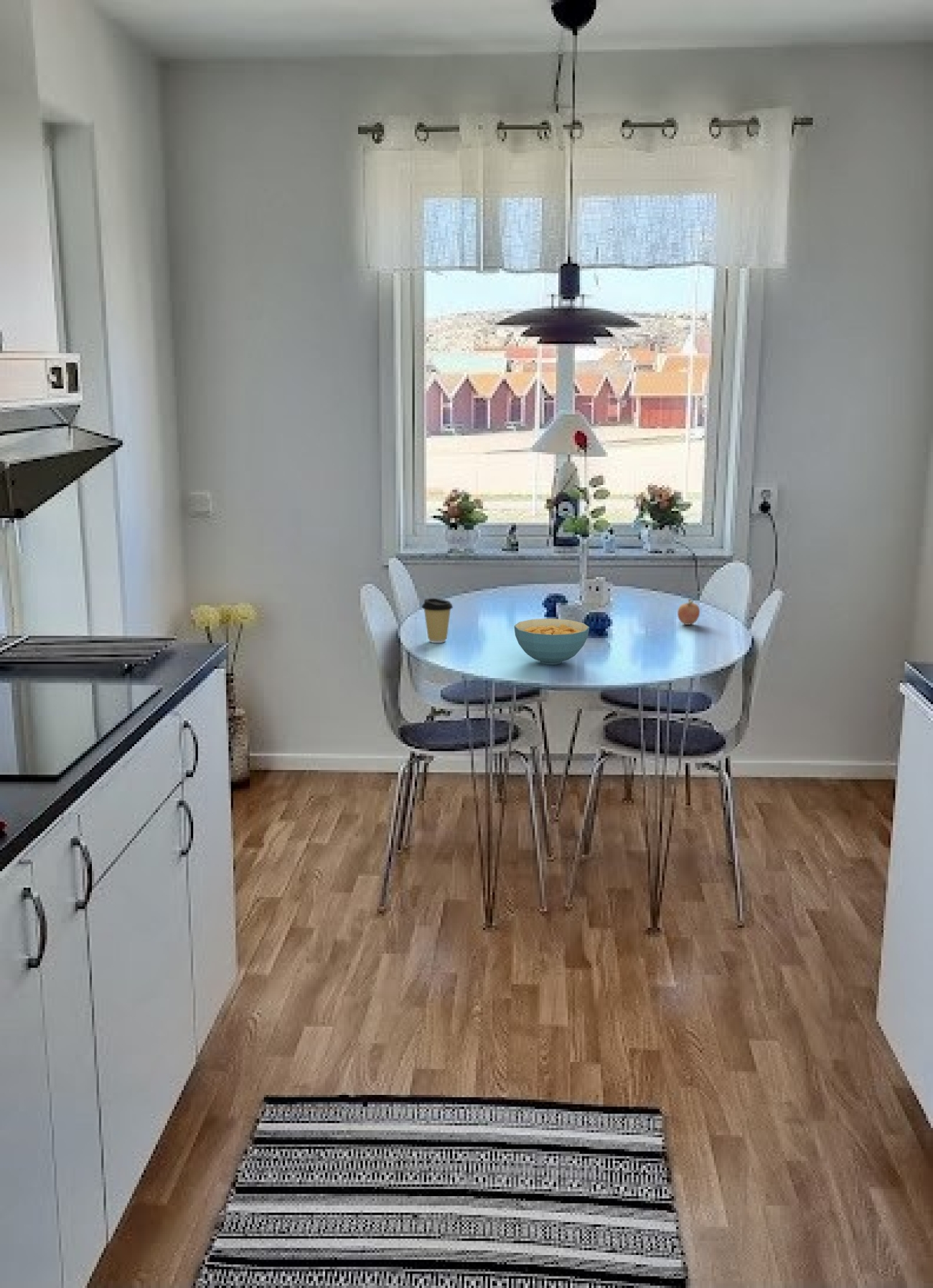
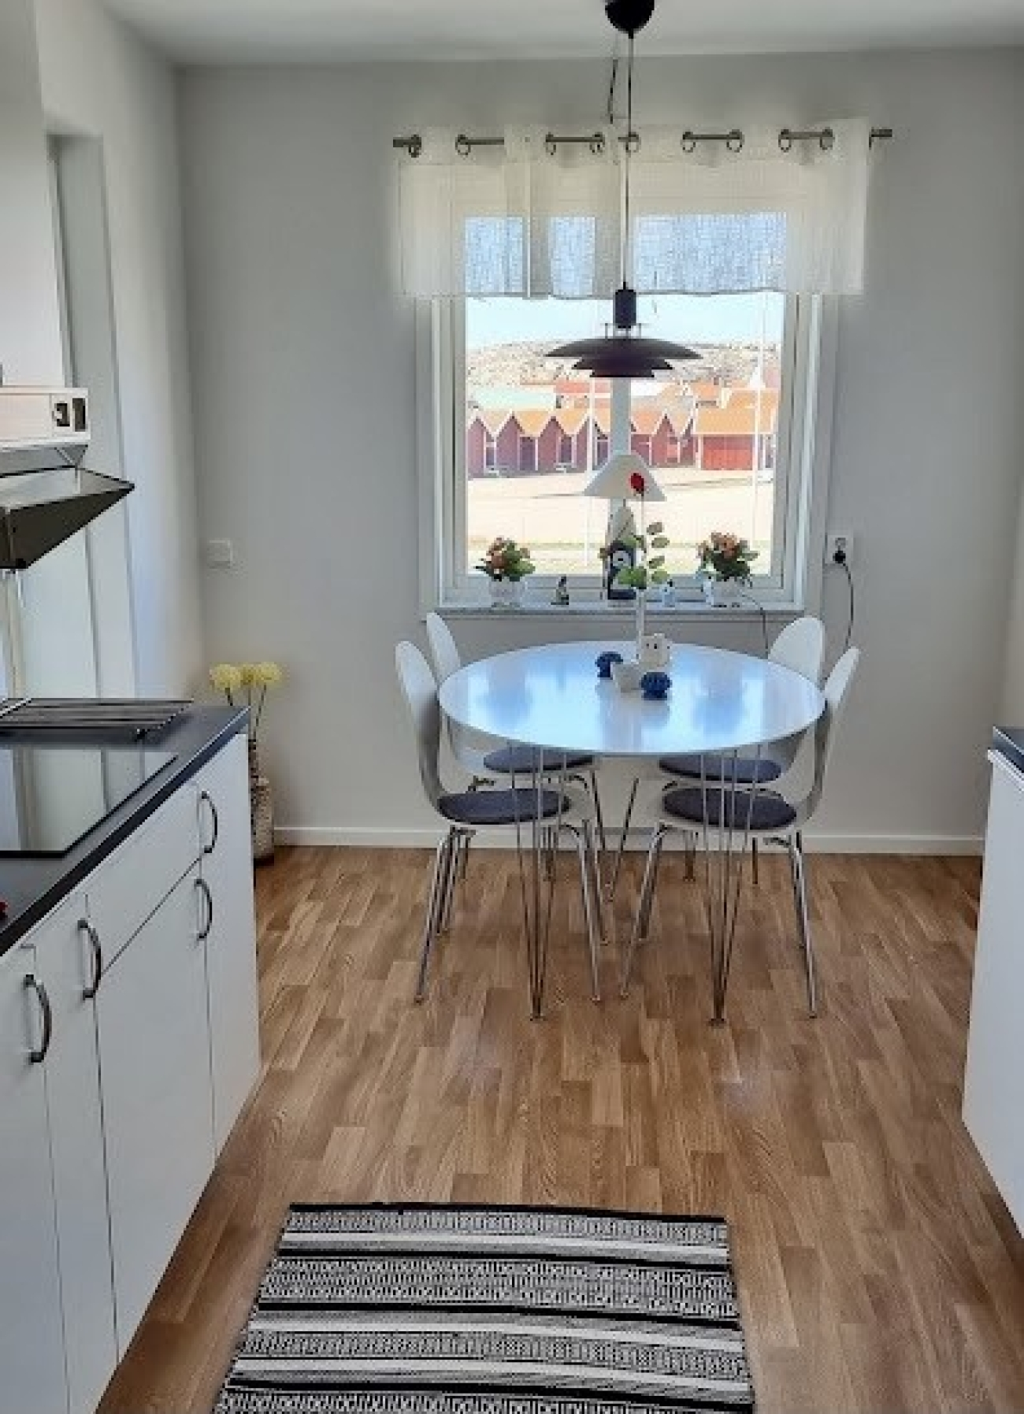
- cereal bowl [513,618,590,665]
- fruit [677,598,700,626]
- coffee cup [421,598,454,644]
